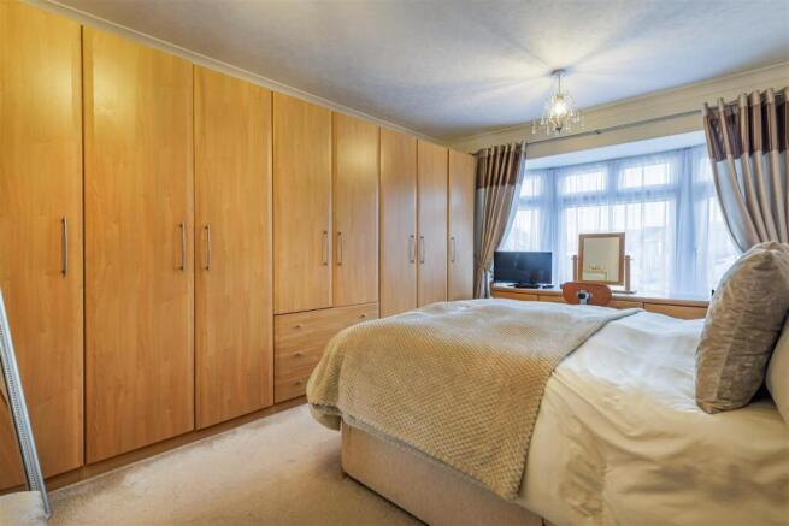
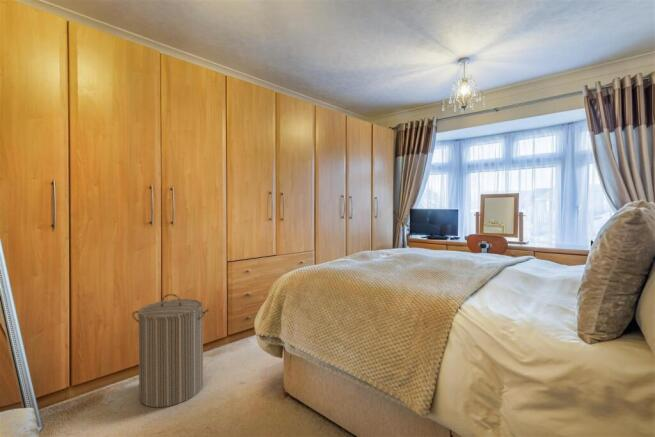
+ laundry hamper [131,293,211,408]
